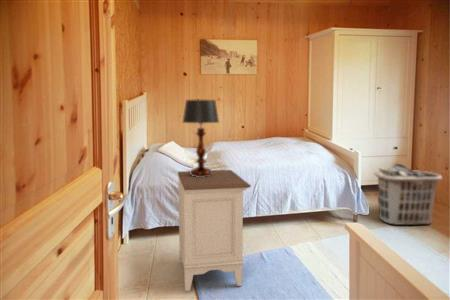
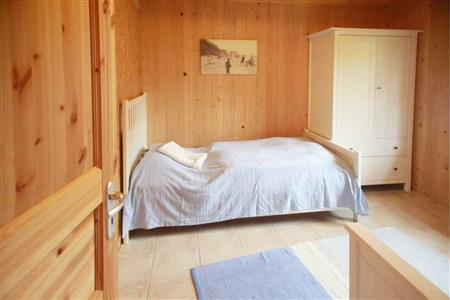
- table lamp [182,99,220,177]
- clothes hamper [373,163,443,226]
- nightstand [177,169,252,292]
